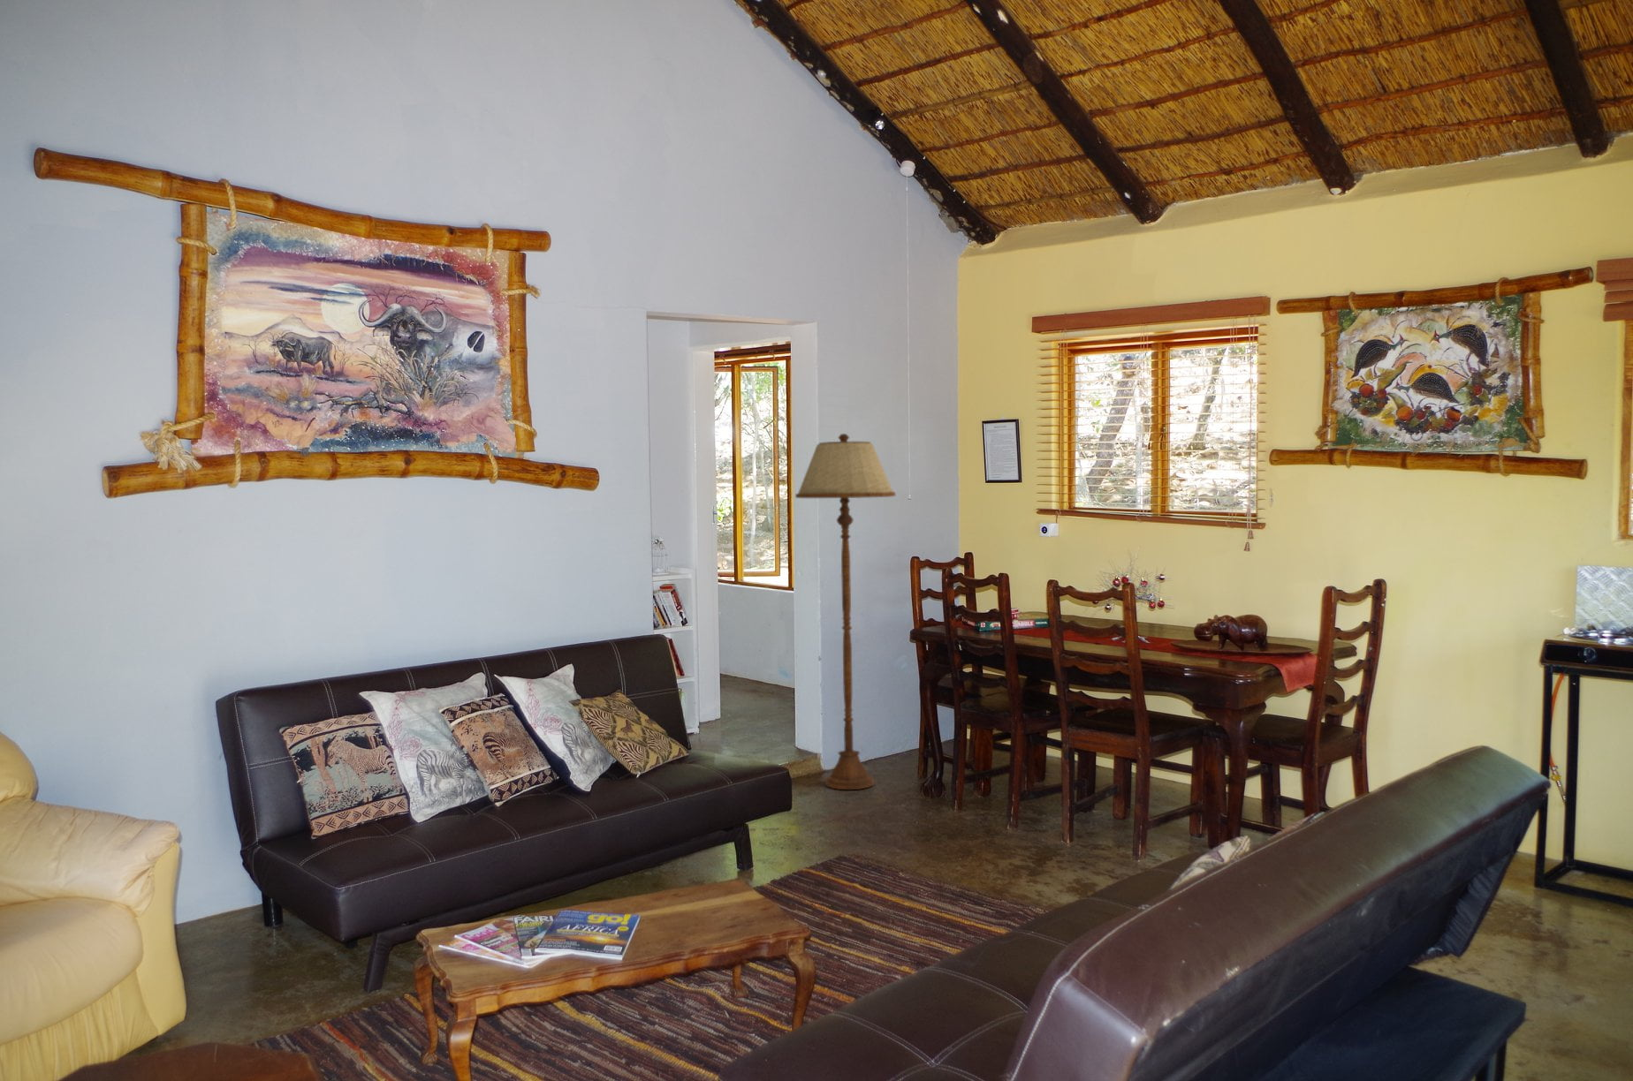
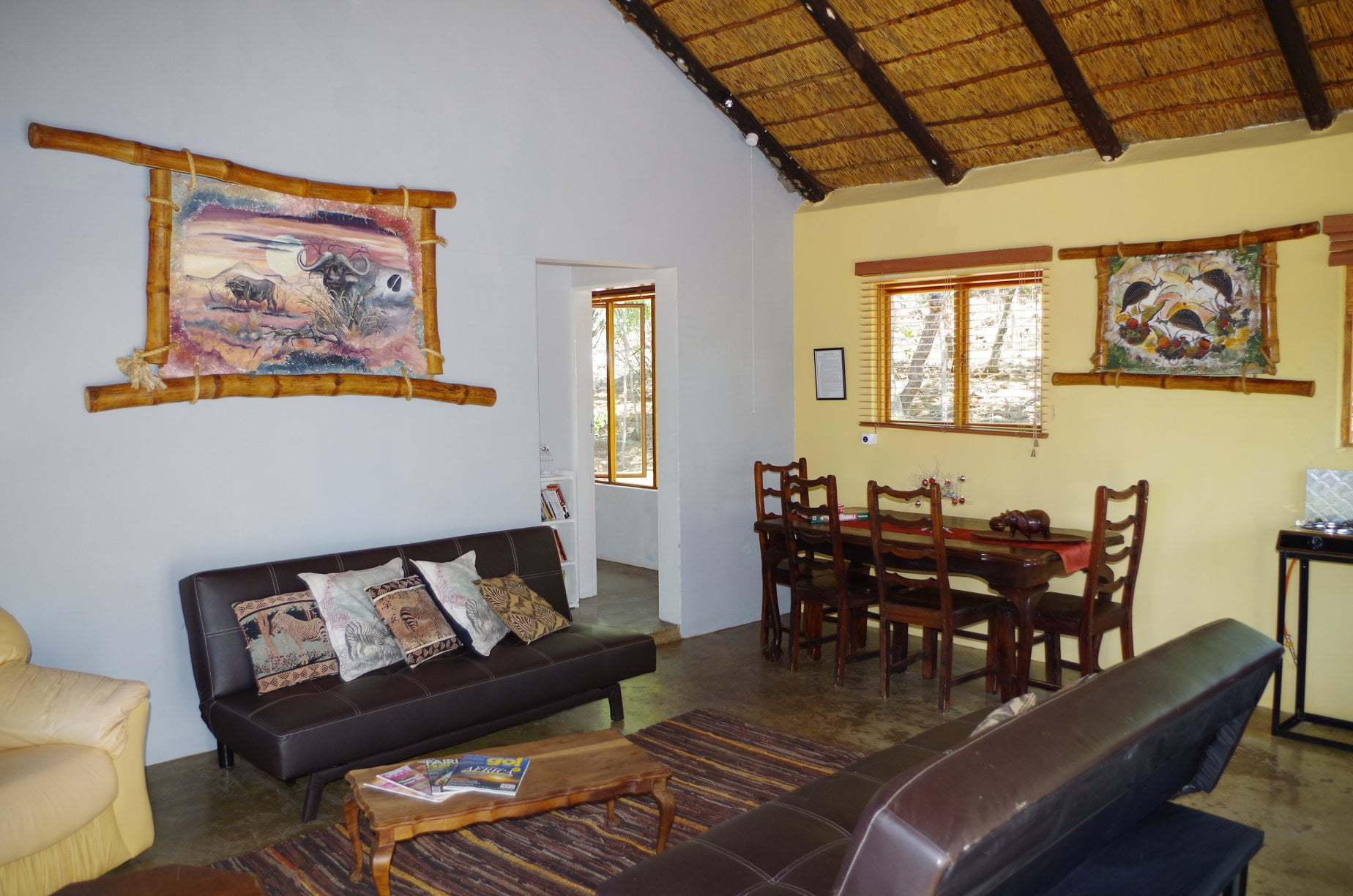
- floor lamp [794,433,896,790]
